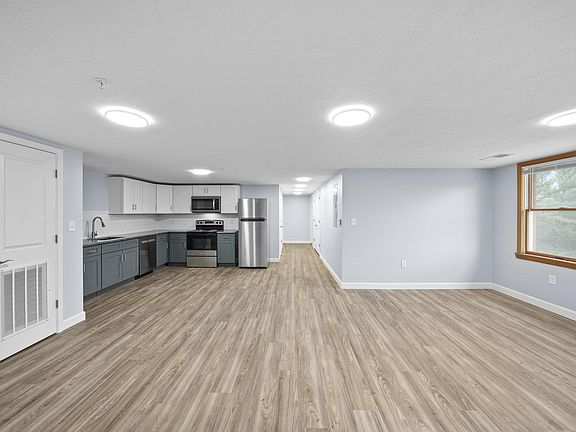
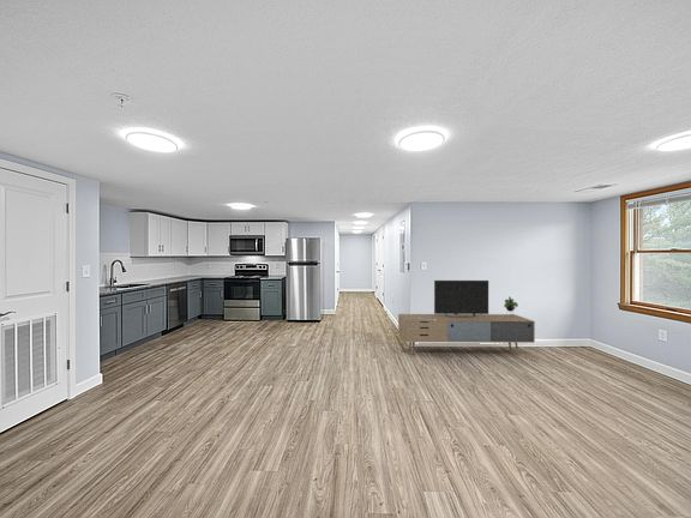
+ media console [397,279,536,356]
